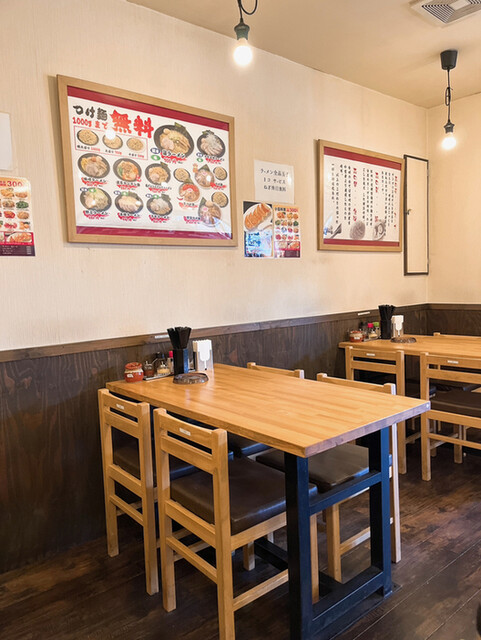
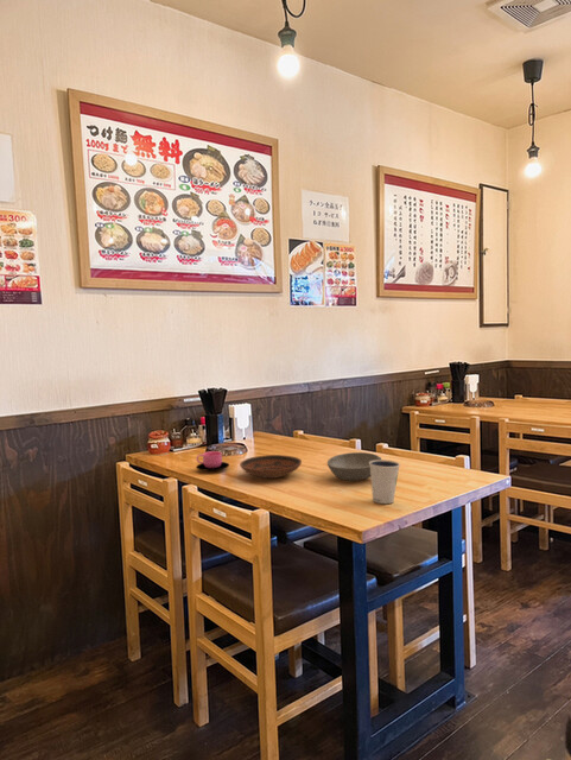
+ soup bowl [326,451,382,482]
+ cup [195,450,230,473]
+ bowl [239,454,303,480]
+ dixie cup [369,458,401,505]
